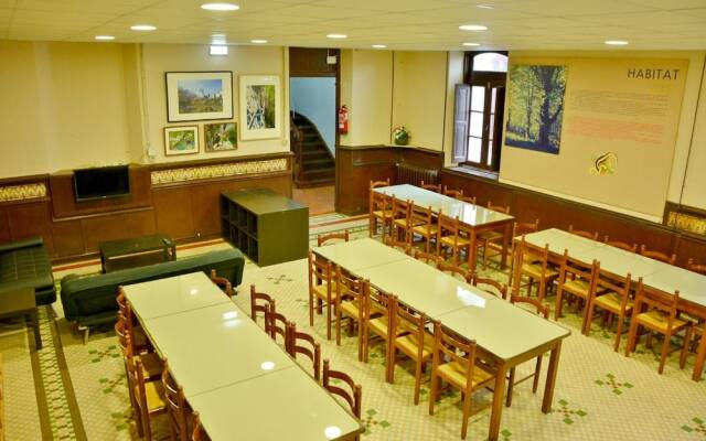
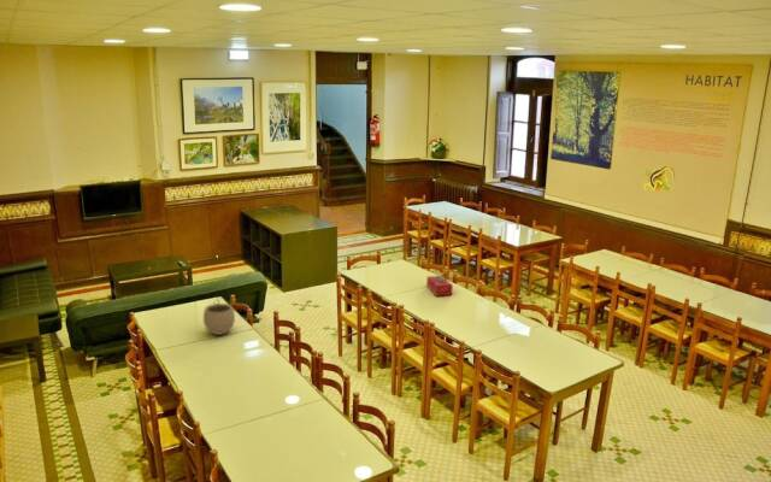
+ plant pot [202,299,236,336]
+ tissue box [425,275,454,298]
